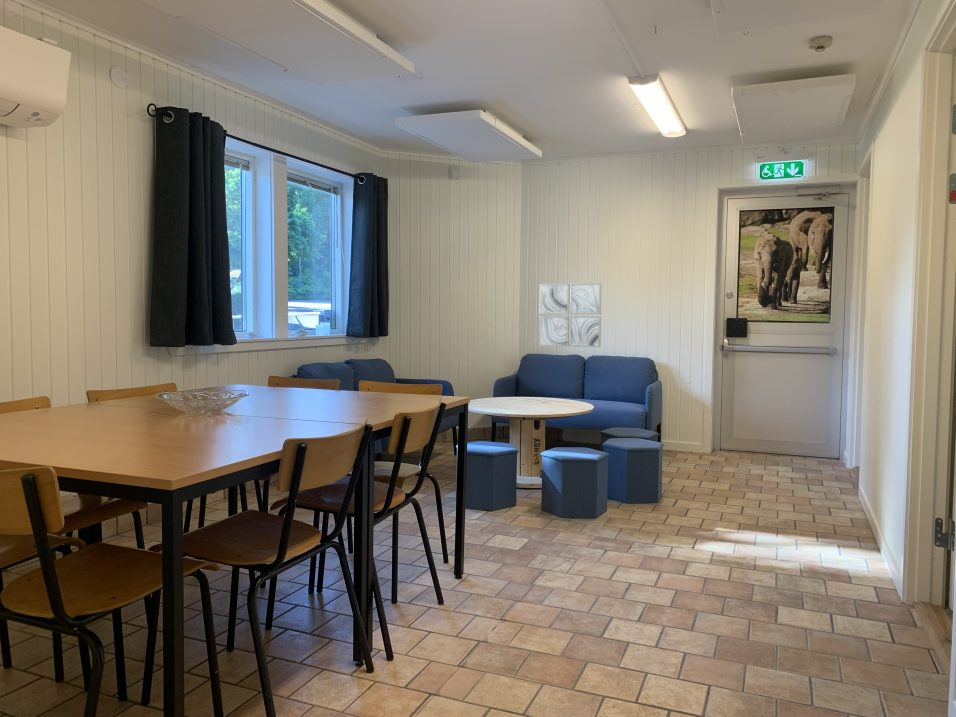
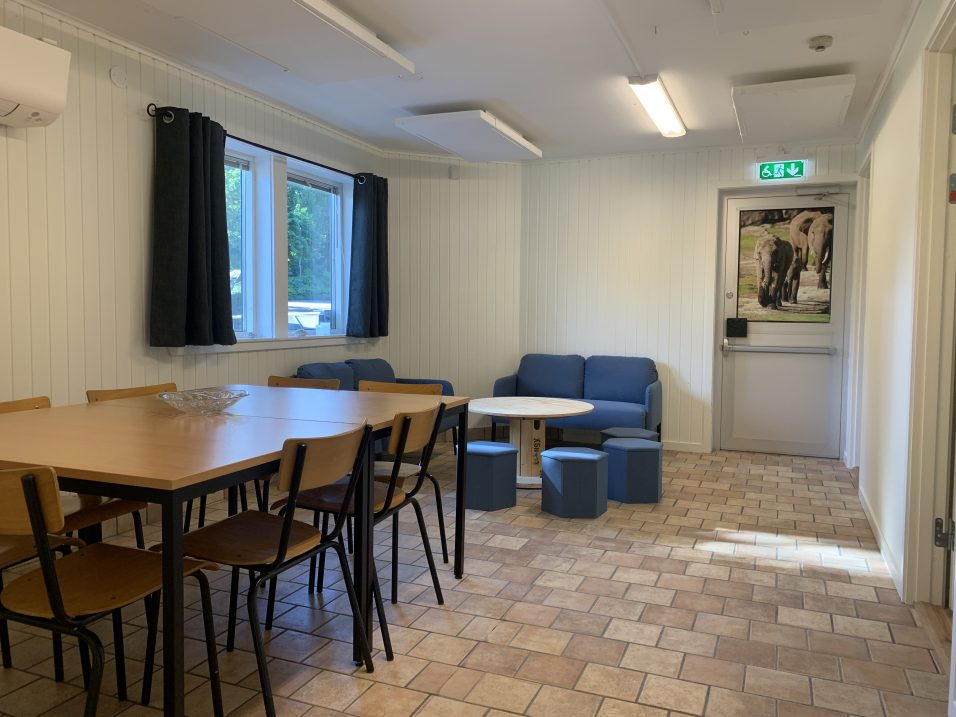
- wall art [538,282,603,348]
